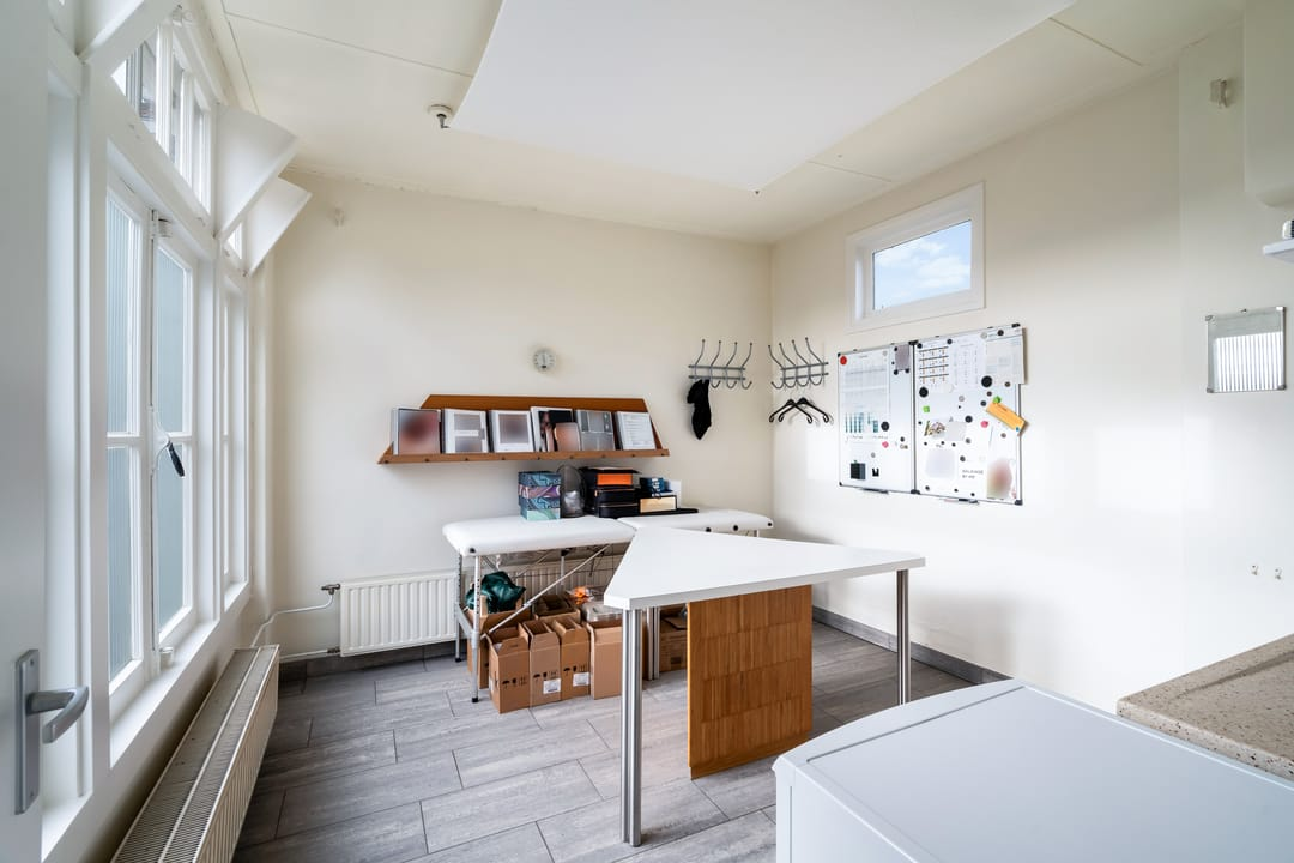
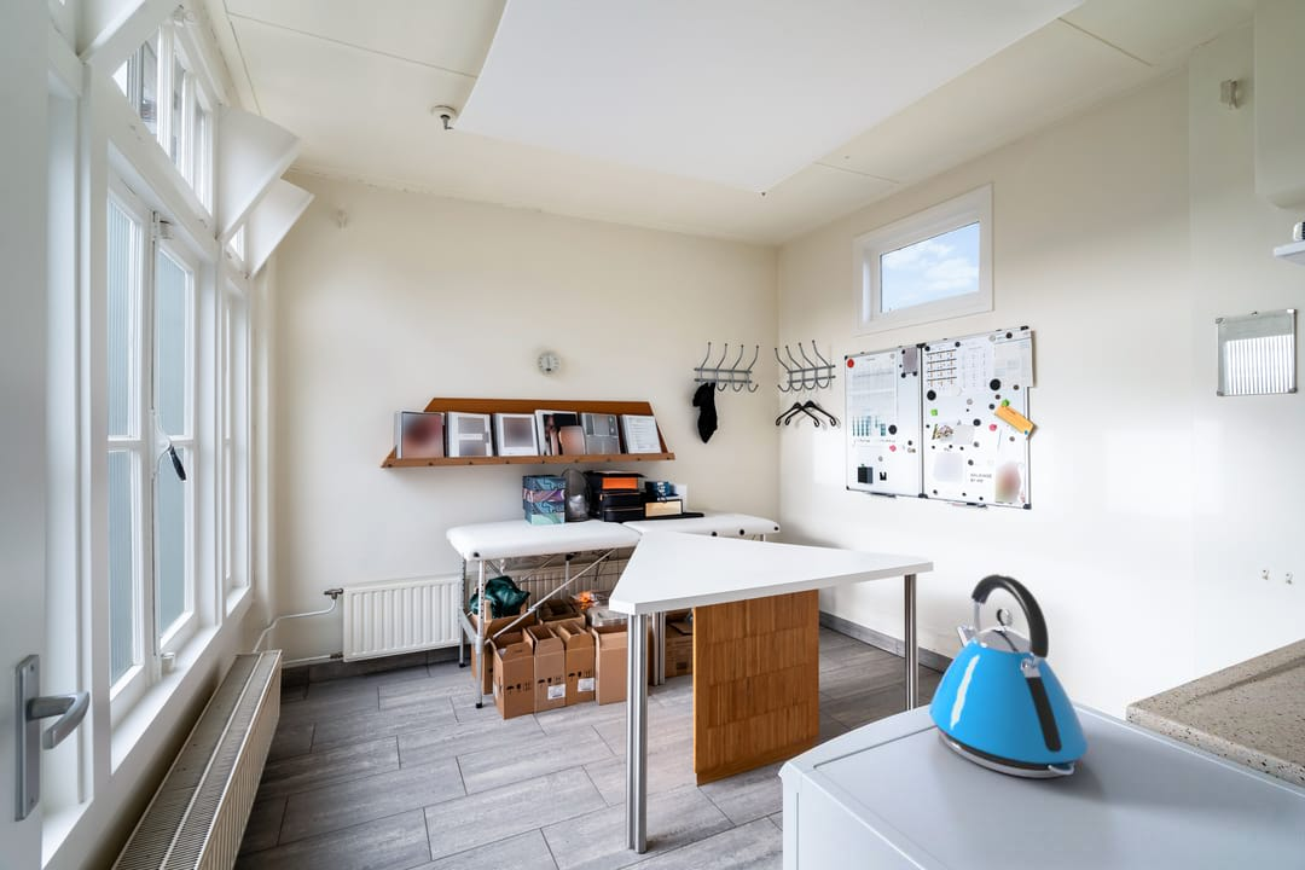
+ kettle [928,573,1090,779]
